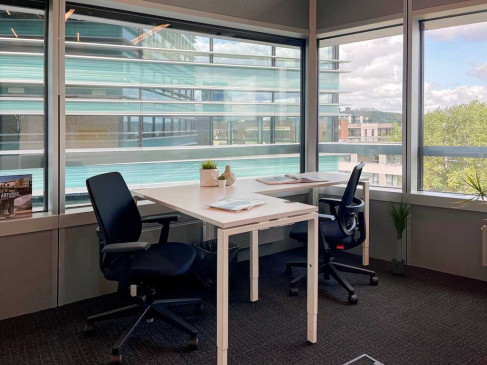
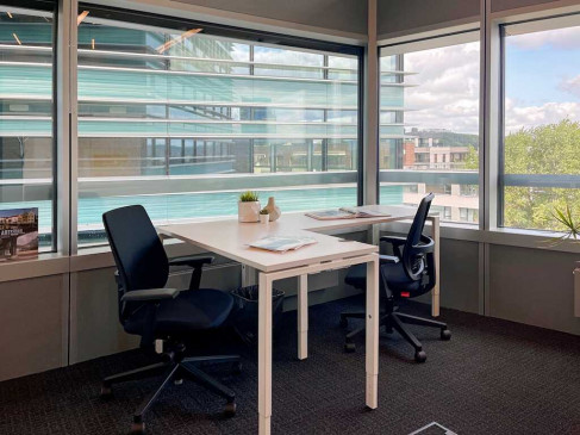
- potted plant [375,196,426,275]
